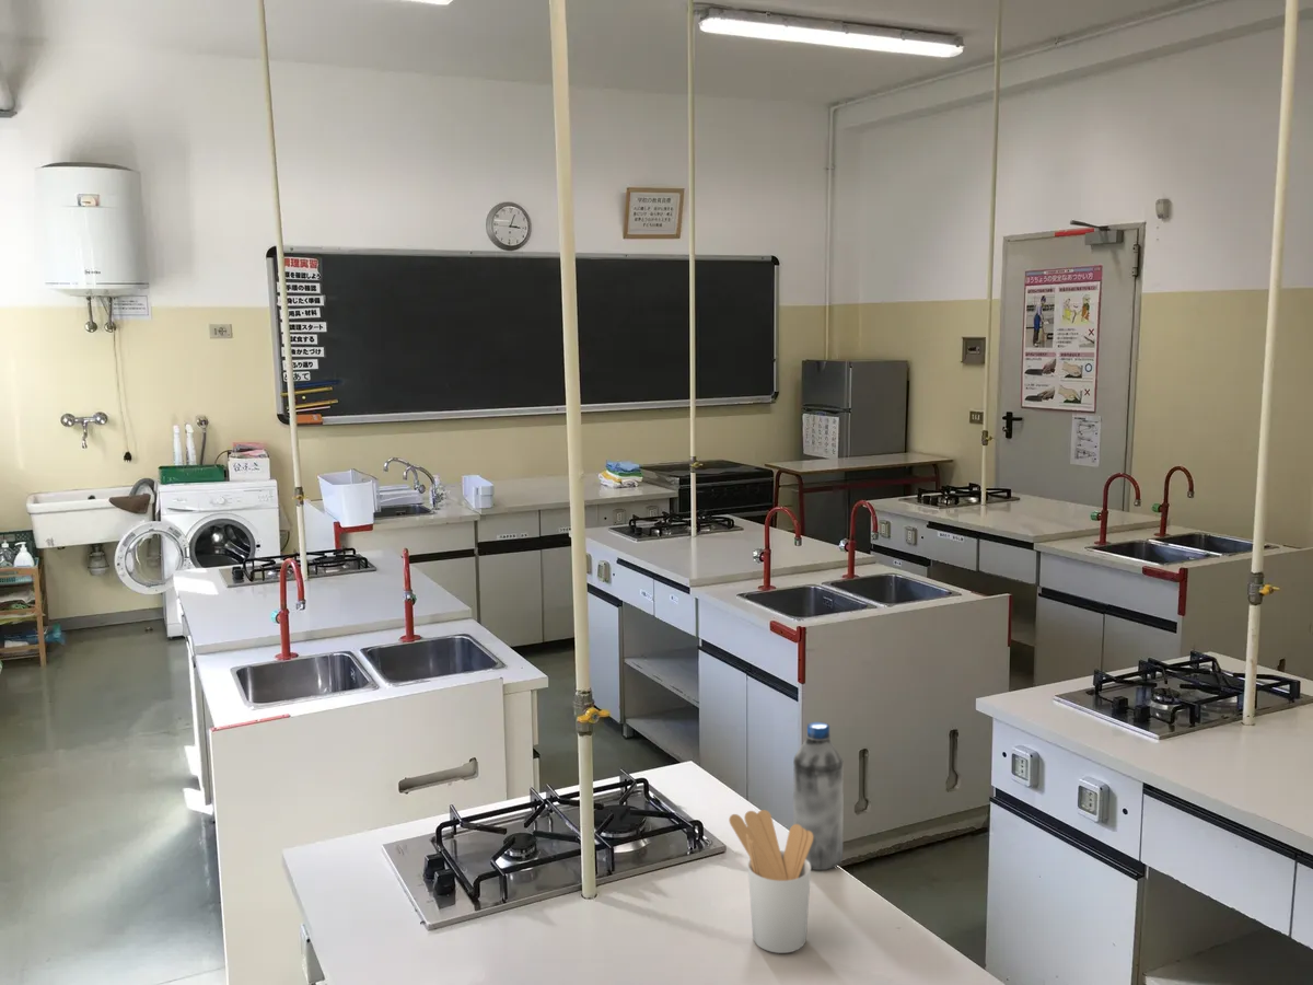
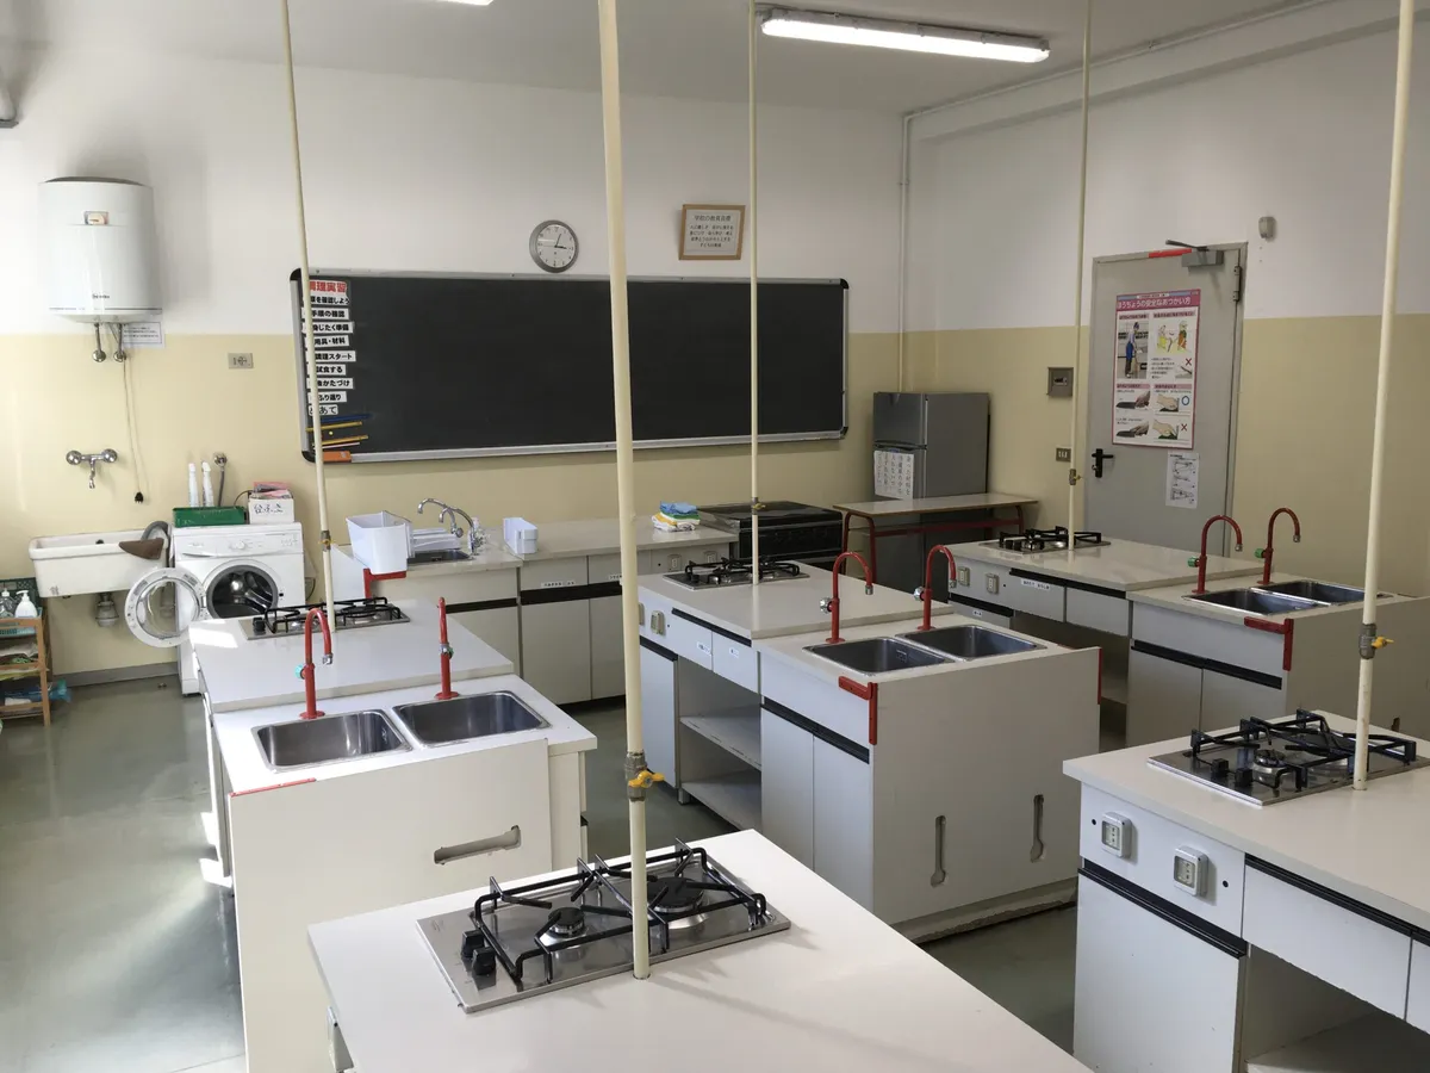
- utensil holder [728,809,813,954]
- water bottle [792,721,845,871]
